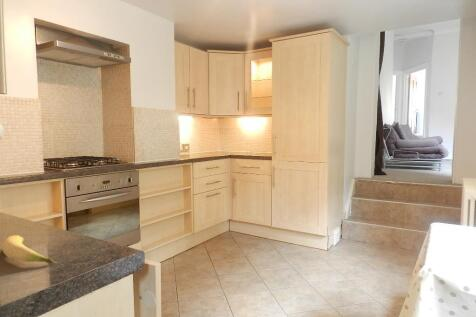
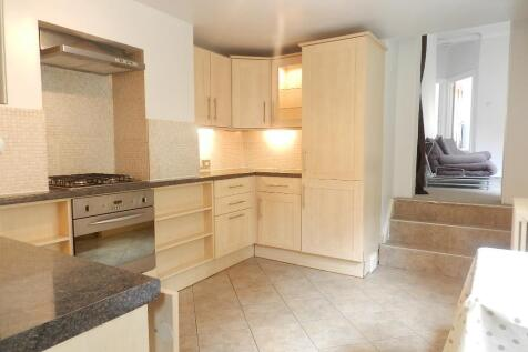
- banana [0,234,55,265]
